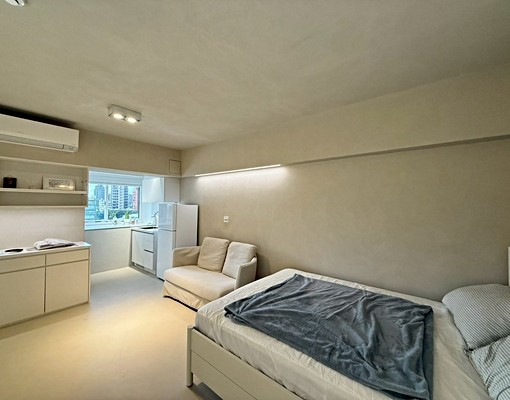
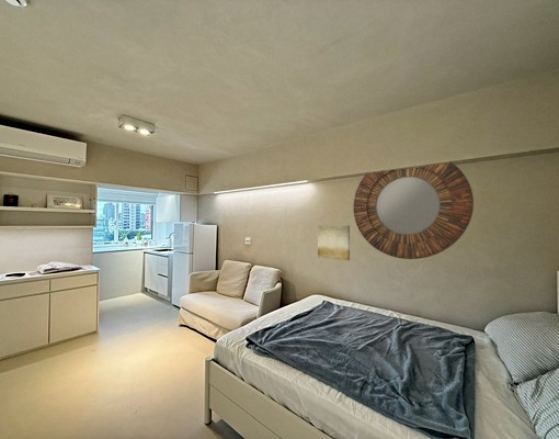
+ wall art [317,224,351,261]
+ home mirror [352,161,475,260]
